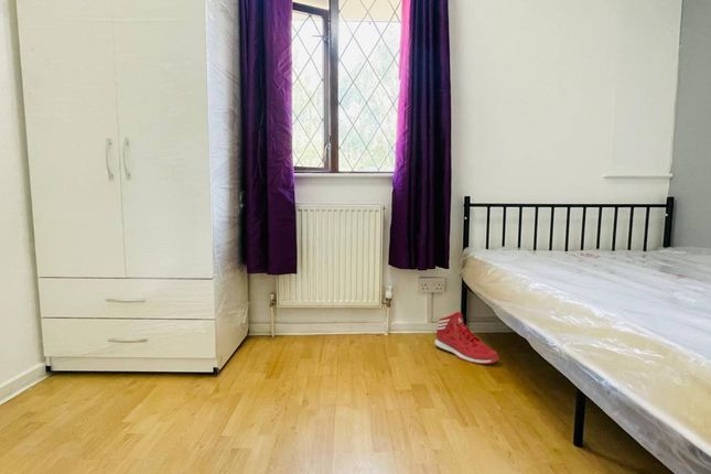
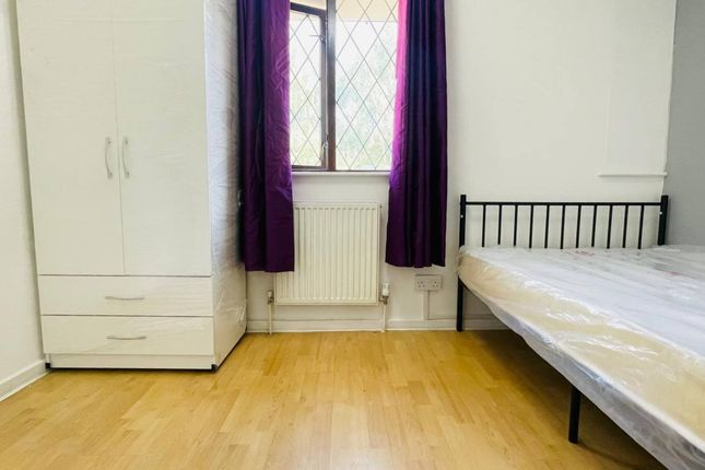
- sneaker [433,311,499,365]
